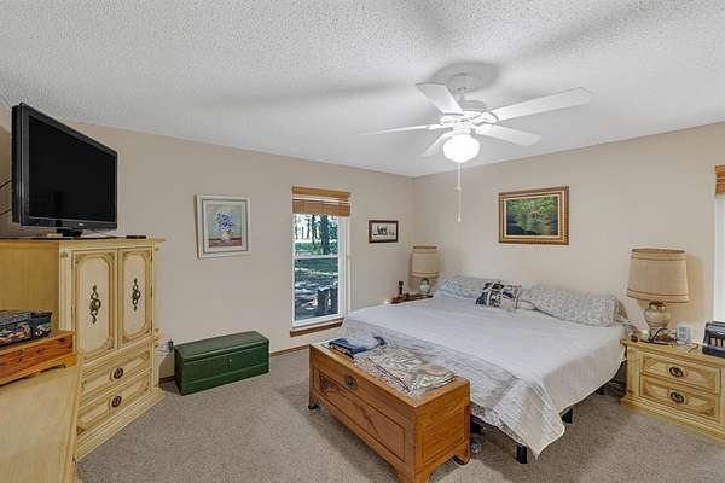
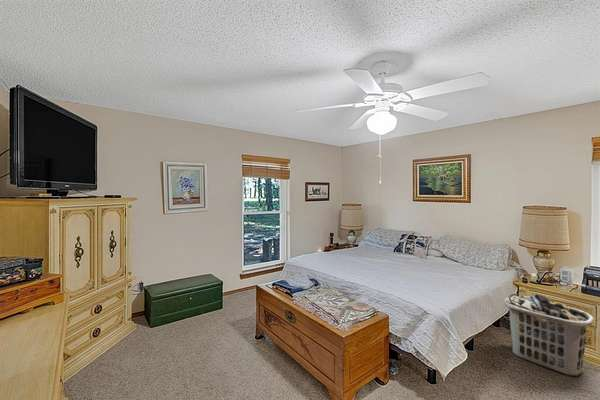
+ clothes hamper [503,293,595,377]
